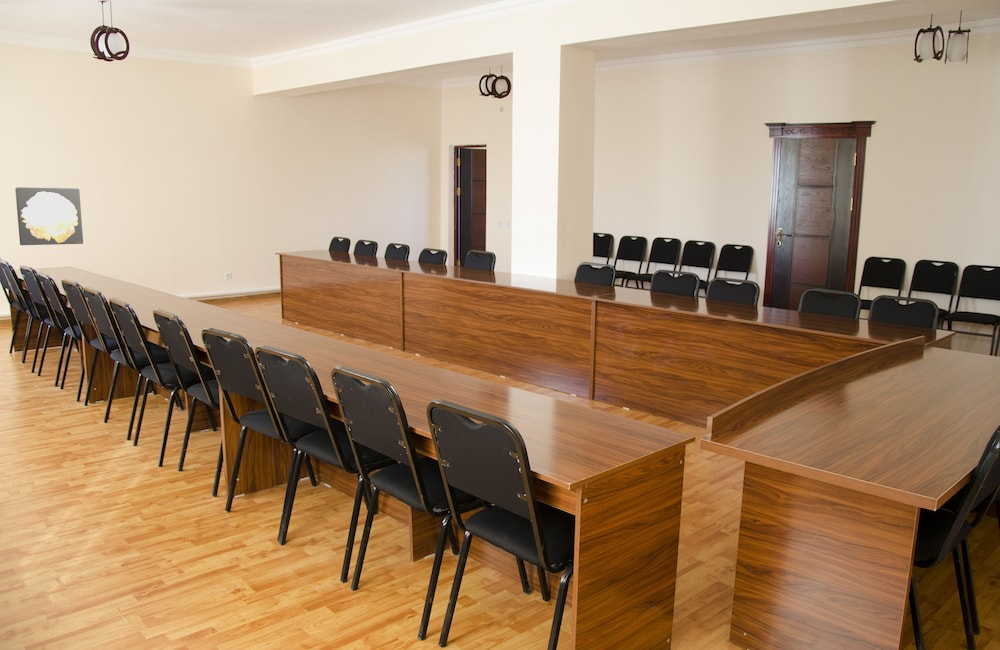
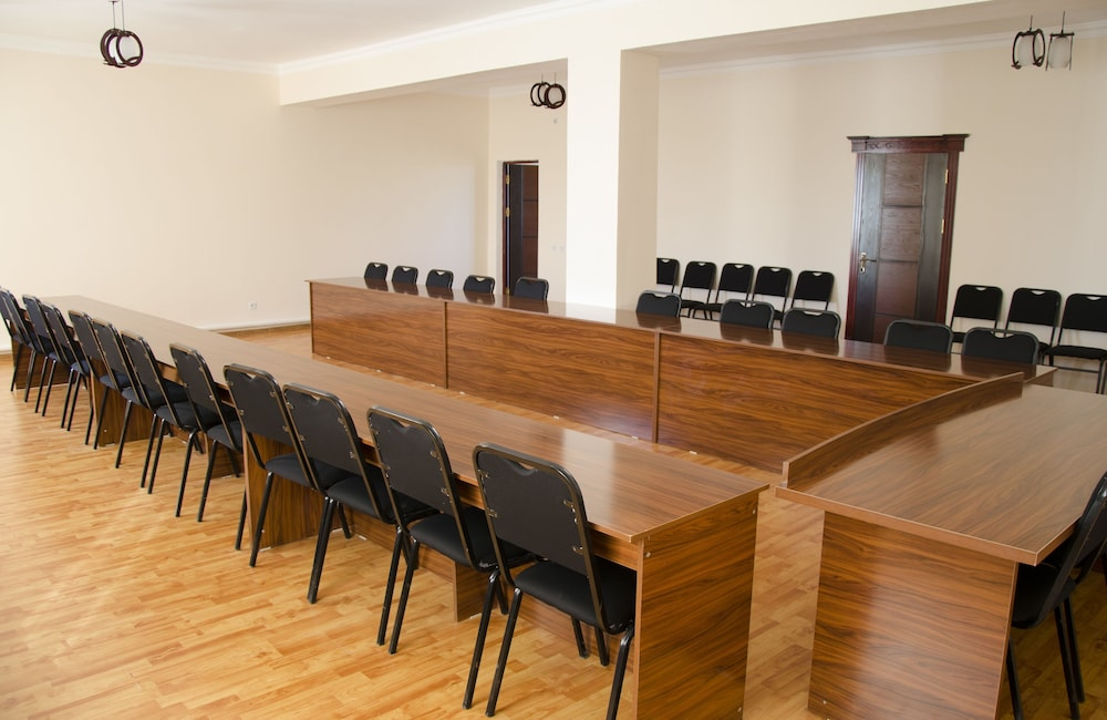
- wall art [14,186,84,246]
